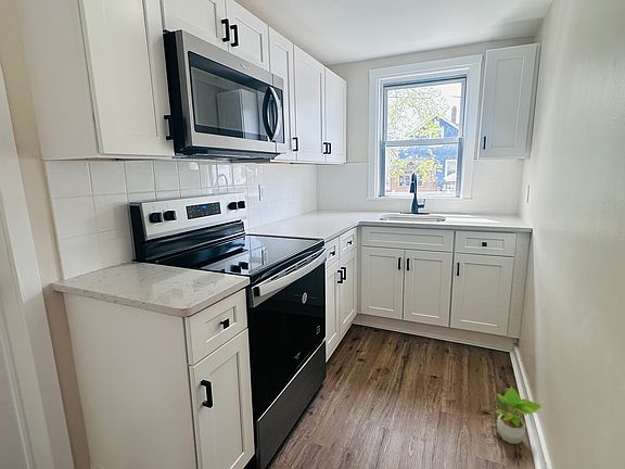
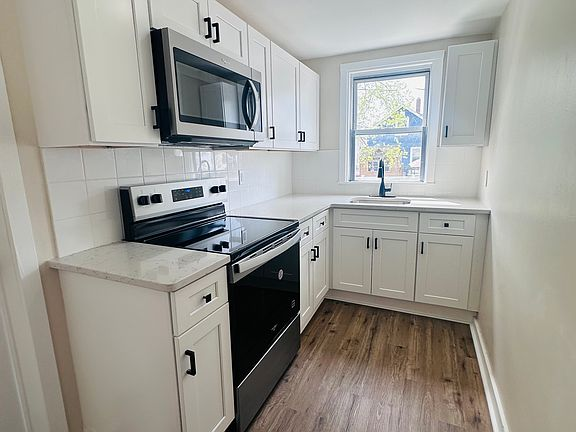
- potted plant [495,385,541,445]
